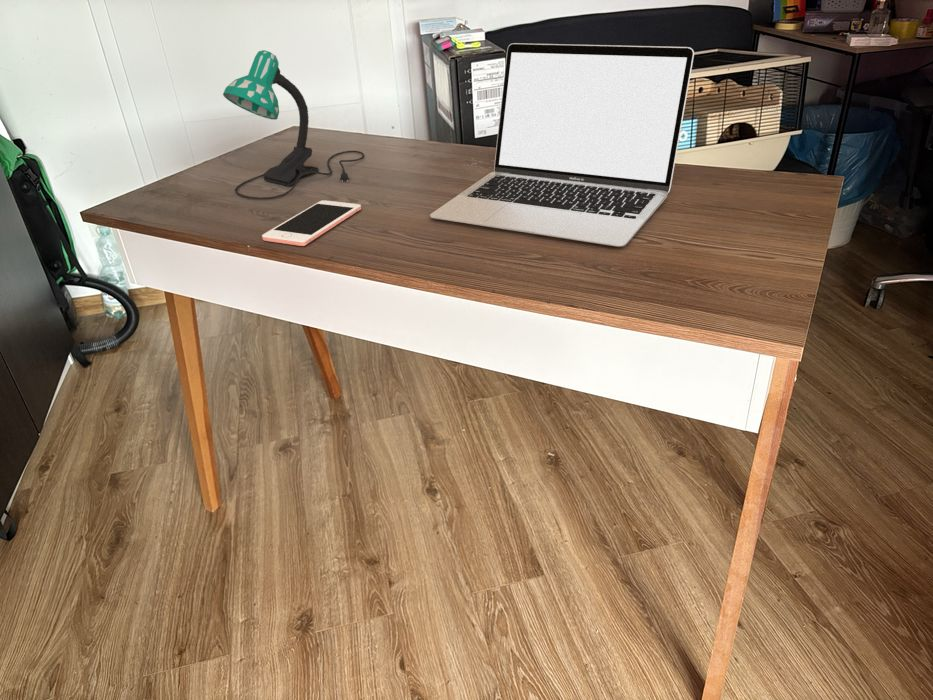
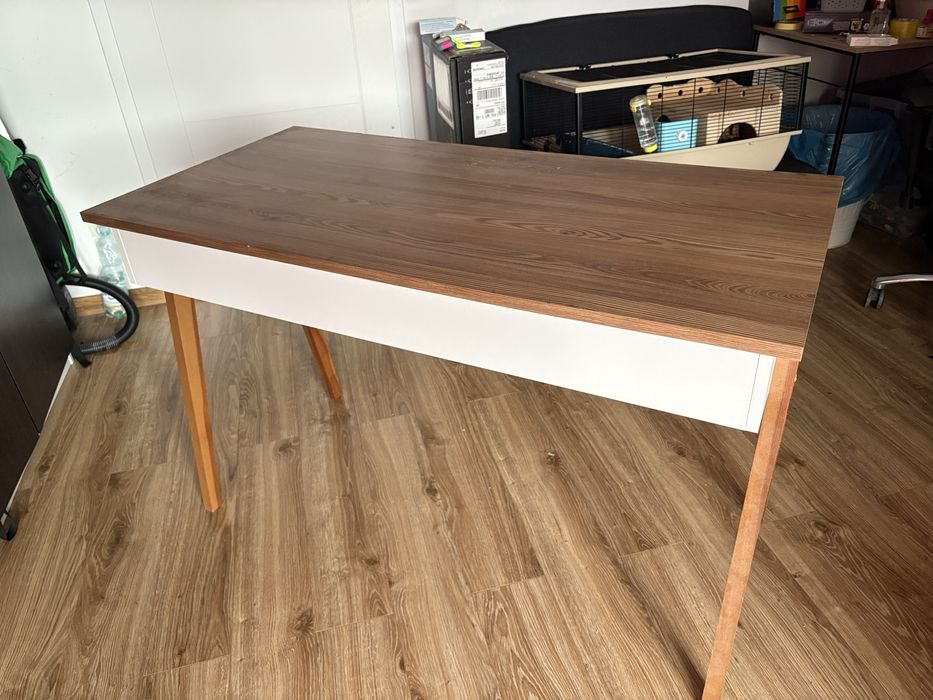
- laptop [429,42,695,247]
- cell phone [261,199,362,247]
- desk lamp [222,49,365,200]
